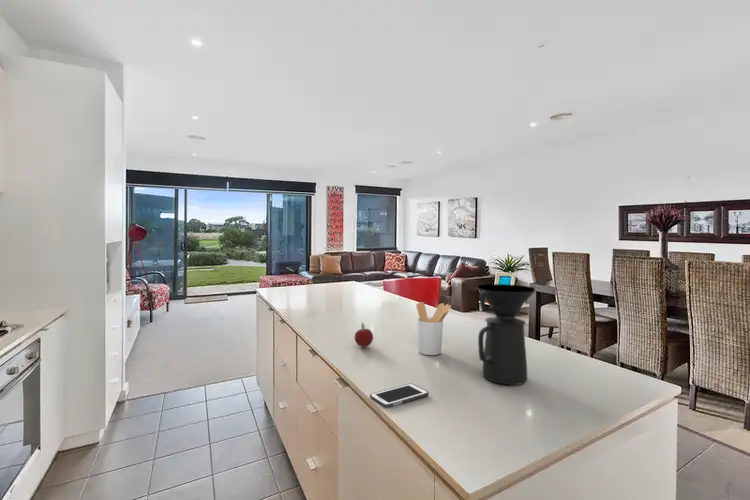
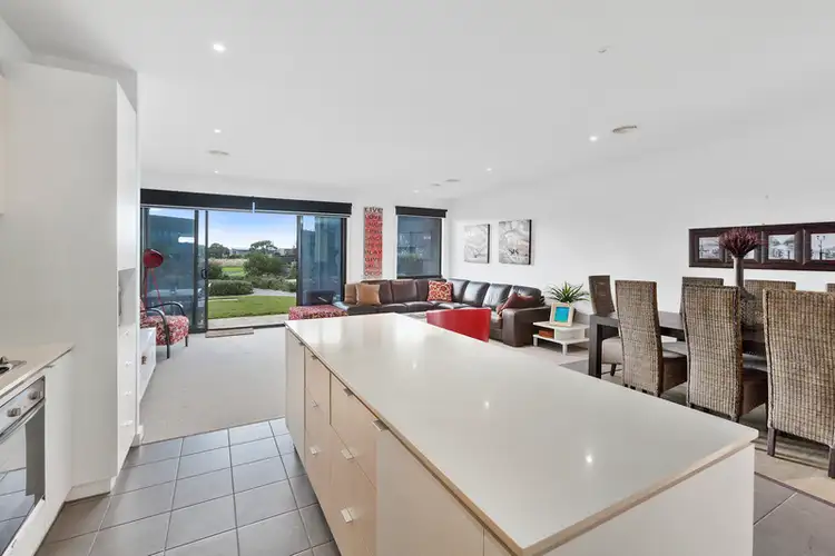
- cell phone [369,382,430,409]
- coffee maker [476,283,536,386]
- utensil holder [415,301,452,356]
- fruit [354,321,374,348]
